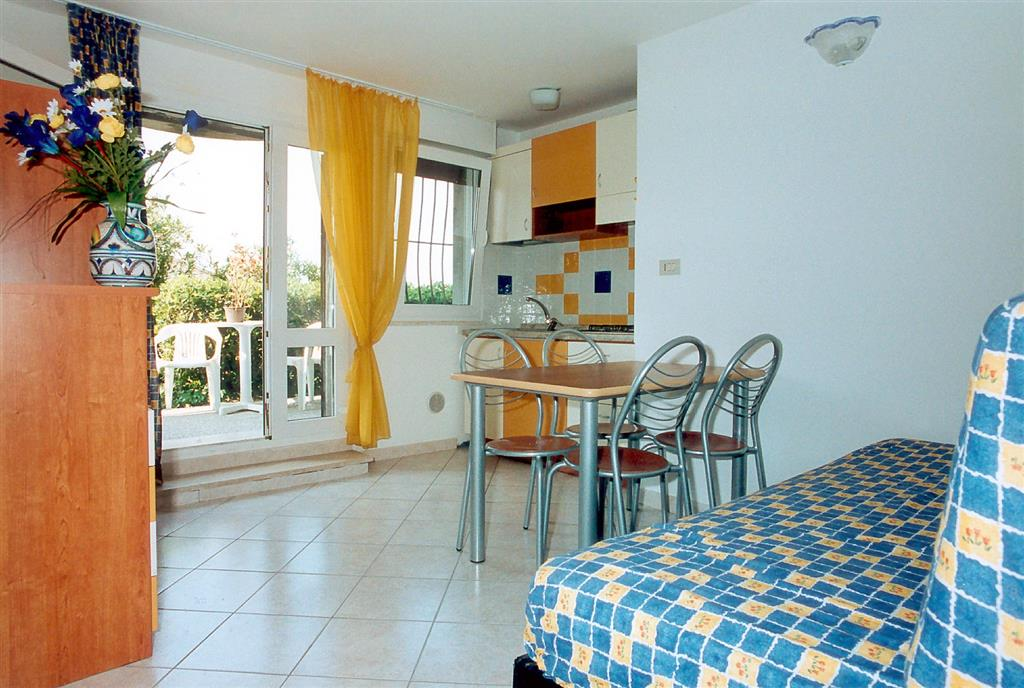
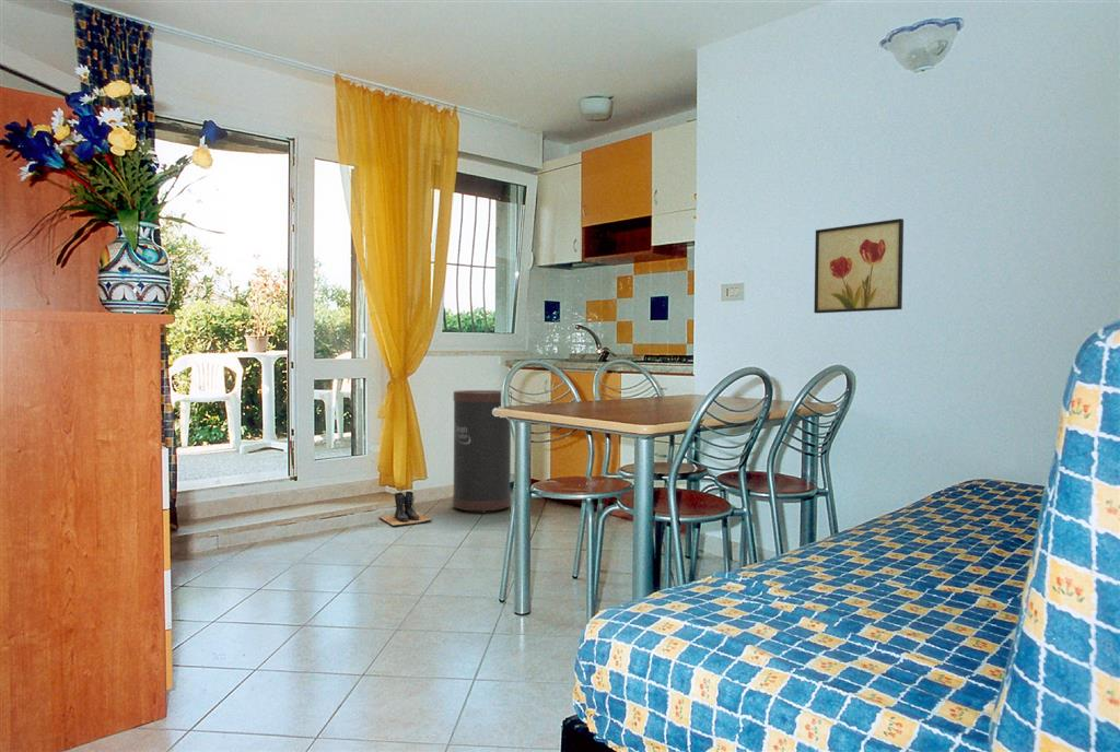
+ boots [377,491,433,527]
+ wall art [813,218,905,315]
+ trash can [452,389,513,514]
